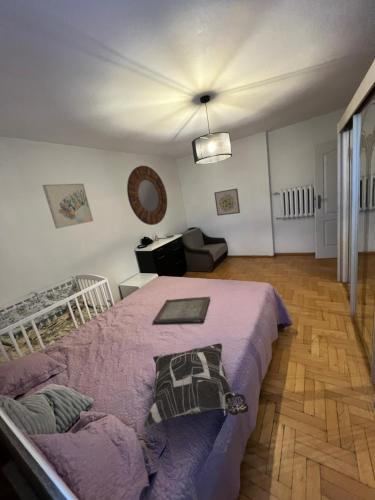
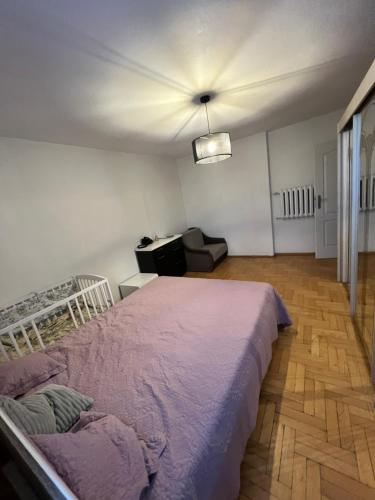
- decorative pillow [143,342,250,428]
- serving tray [152,296,211,324]
- wall art [42,183,94,230]
- home mirror [126,165,168,226]
- wall art [214,188,241,217]
